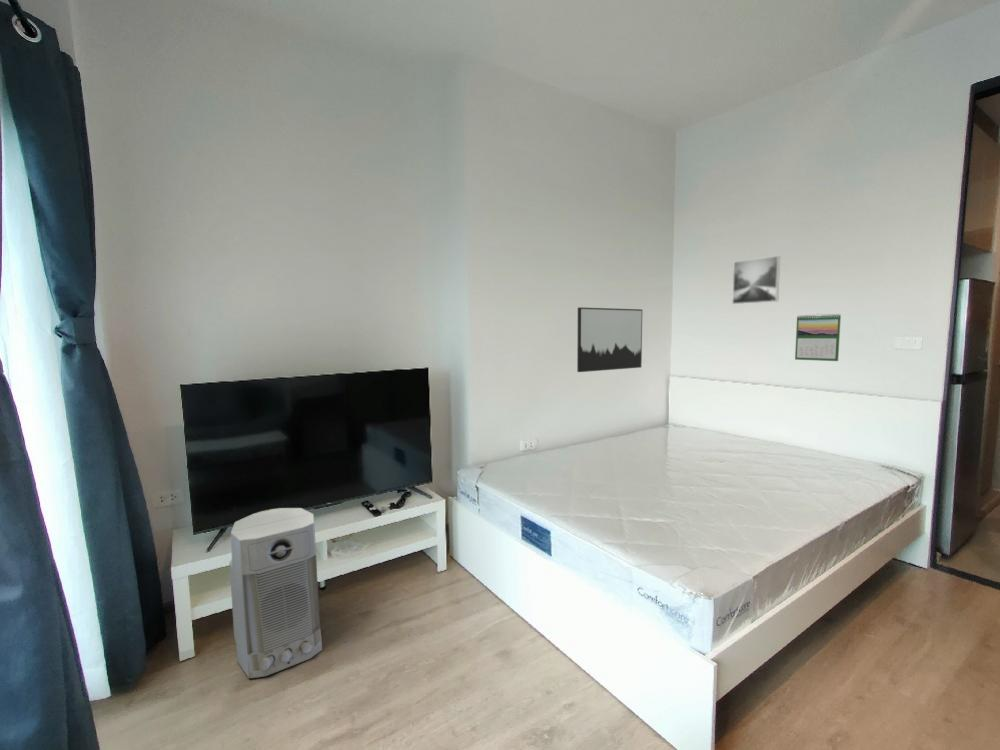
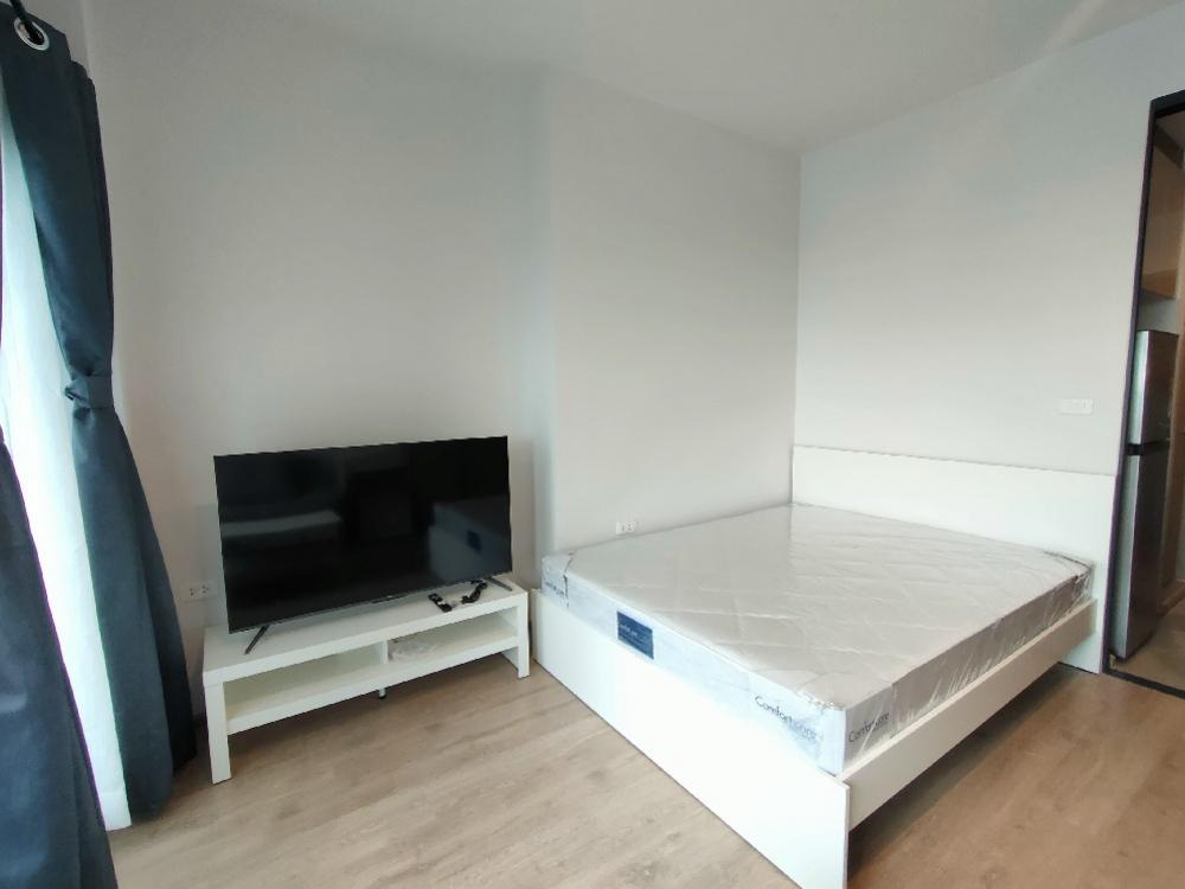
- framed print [731,255,781,305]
- wall art [576,306,643,373]
- calendar [794,313,842,362]
- air purifier [228,507,323,679]
